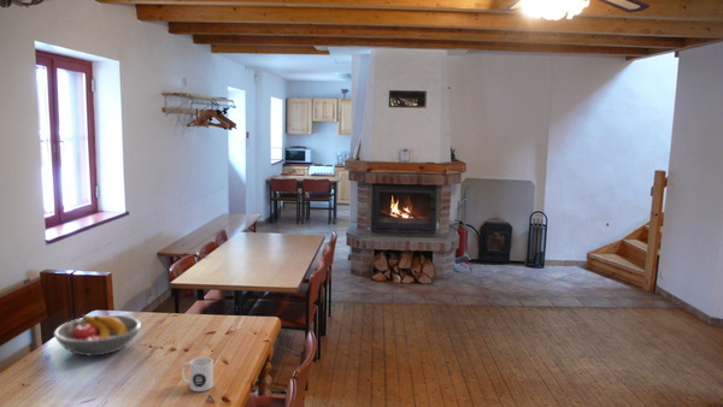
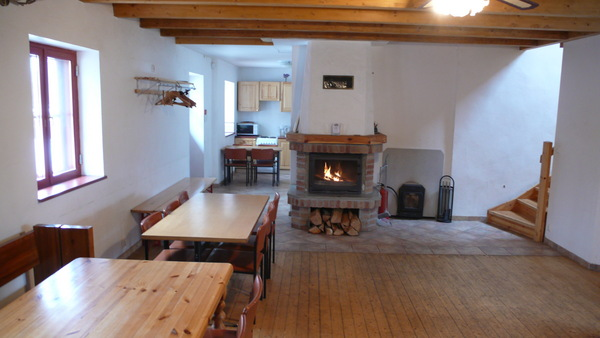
- fruit bowl [53,314,142,356]
- mug [181,355,214,393]
